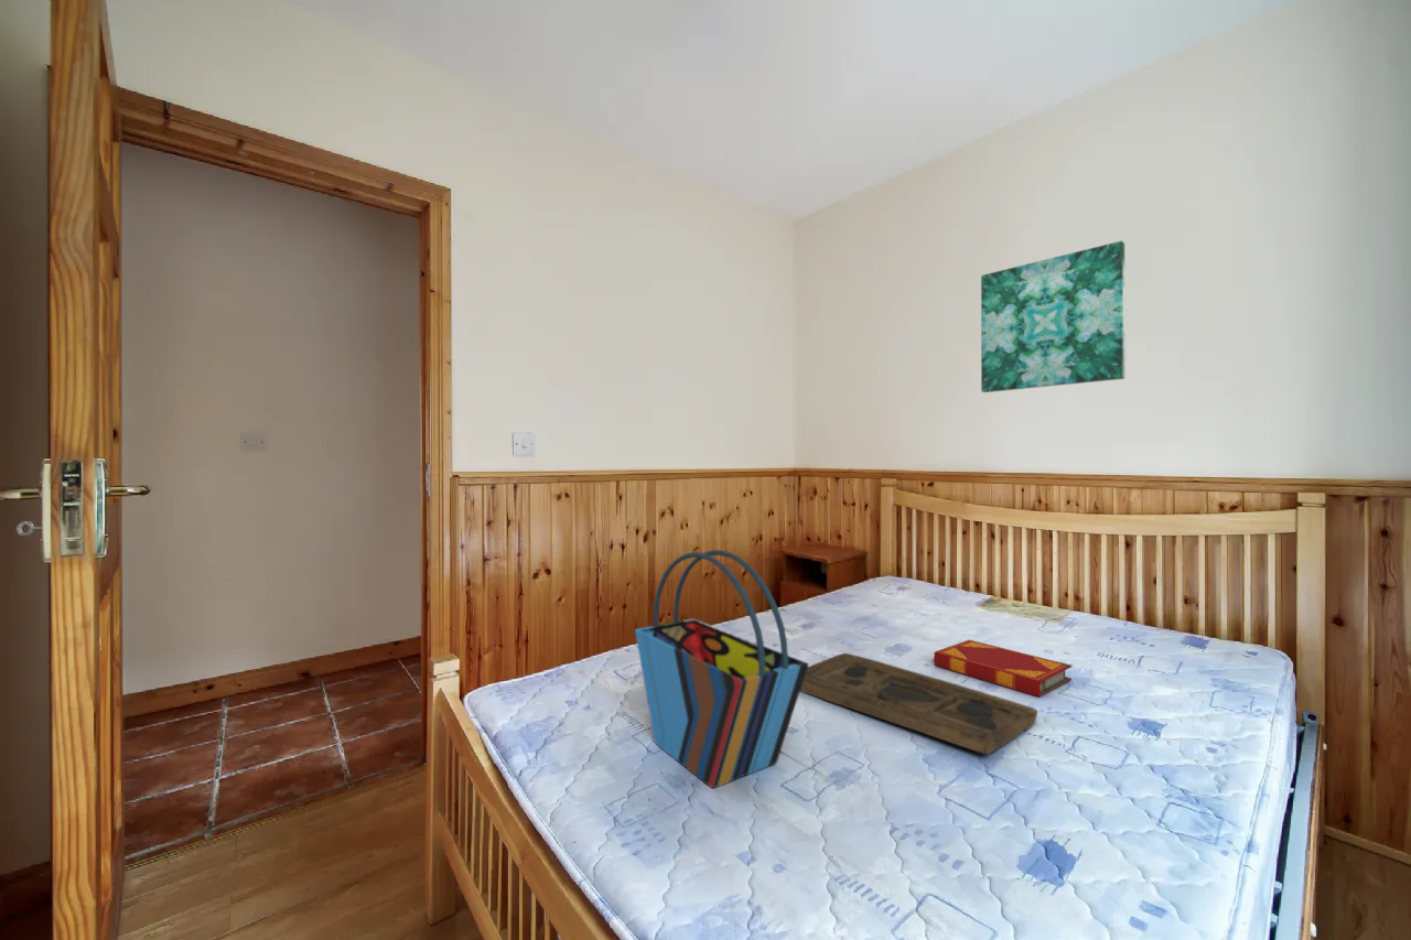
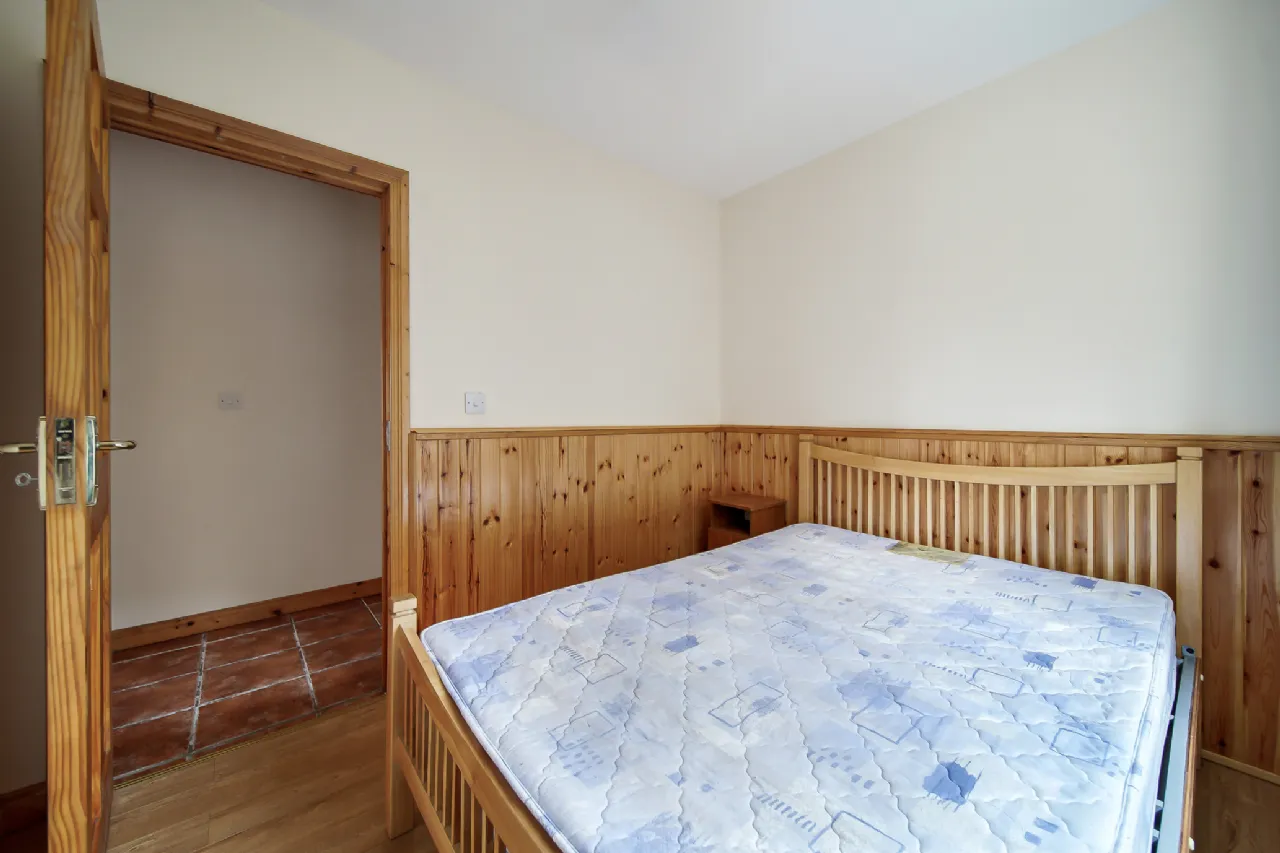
- tote bag [634,549,810,790]
- hardback book [933,639,1073,698]
- wall art [980,240,1125,393]
- decorative tray [800,652,1038,755]
